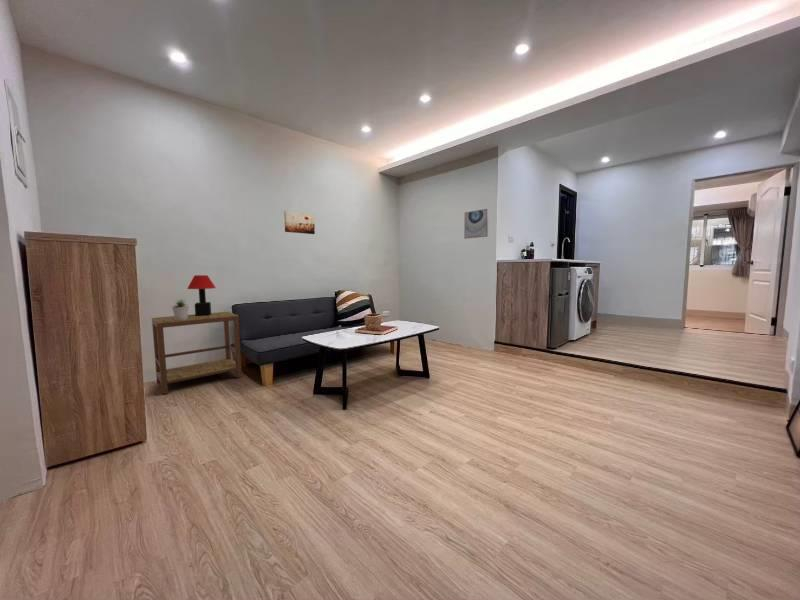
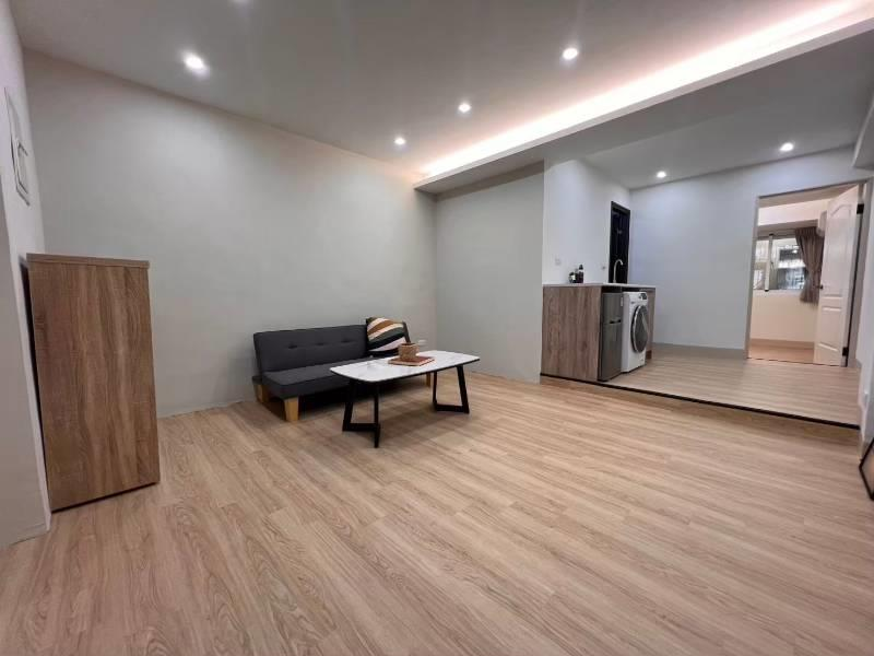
- potted plant [171,297,190,320]
- side table [151,311,243,395]
- wall art [463,208,489,240]
- wall art [283,210,316,235]
- table lamp [186,274,217,316]
